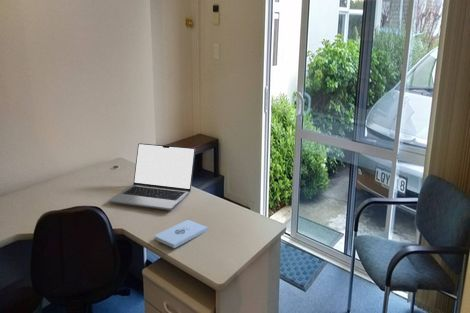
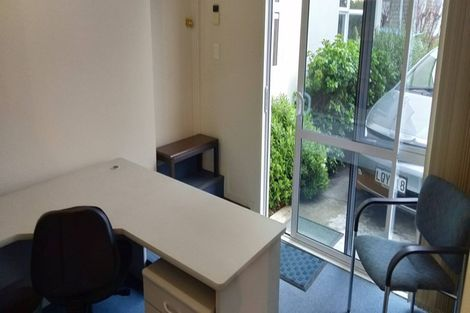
- laptop [108,142,196,211]
- notepad [154,219,209,249]
